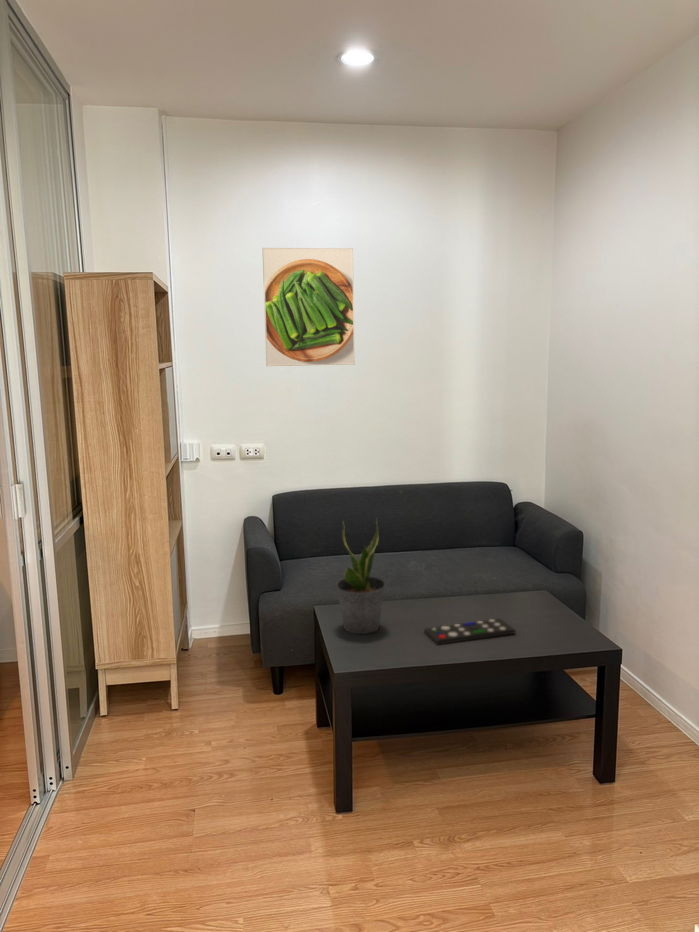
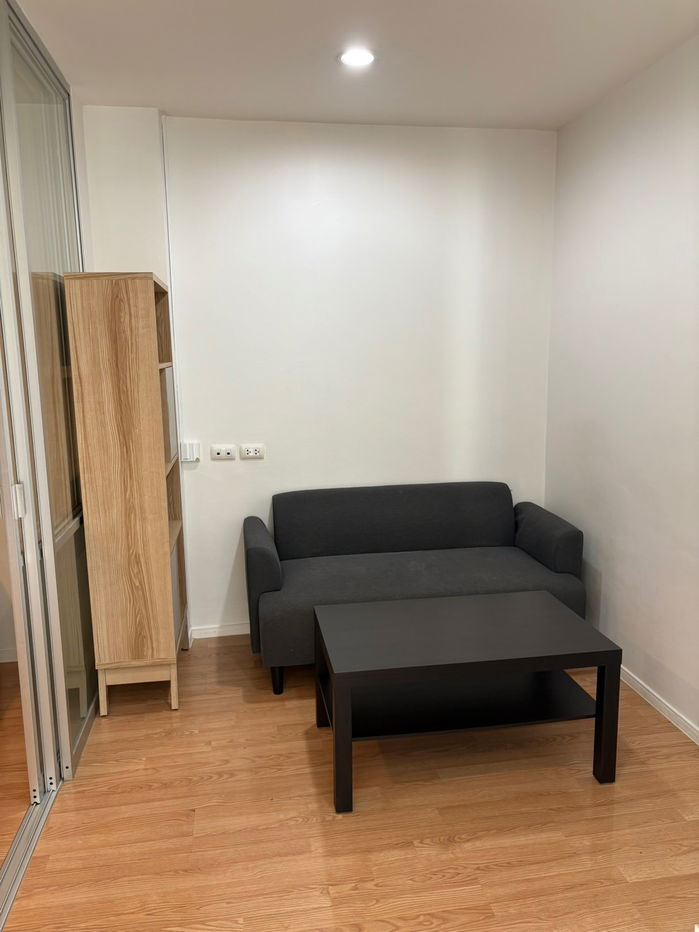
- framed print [261,247,356,367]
- remote control [423,617,516,646]
- potted plant [335,516,387,635]
